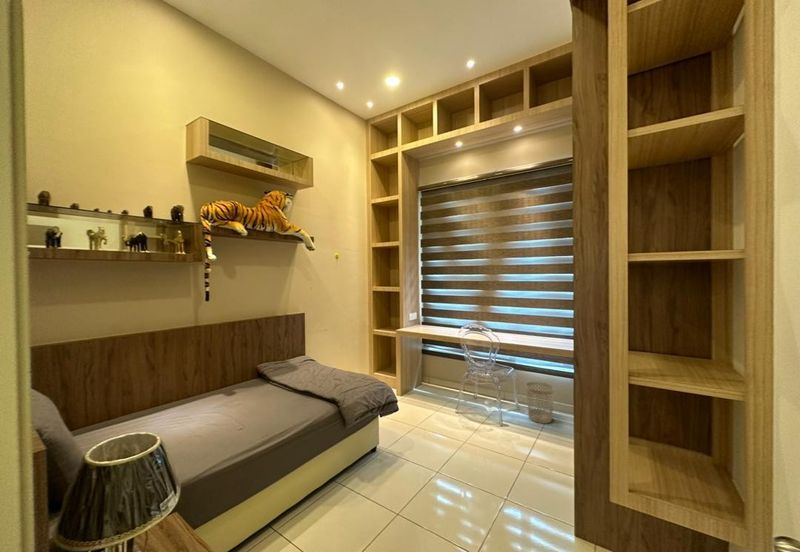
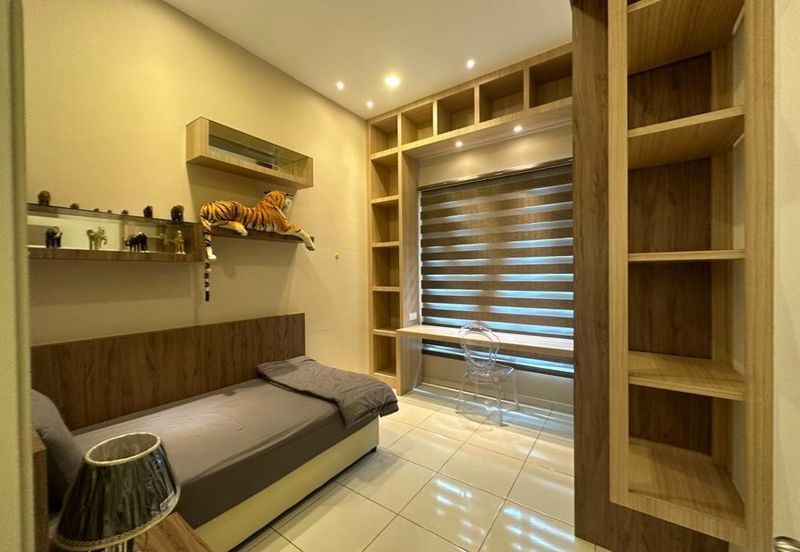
- wastebasket [525,381,555,424]
